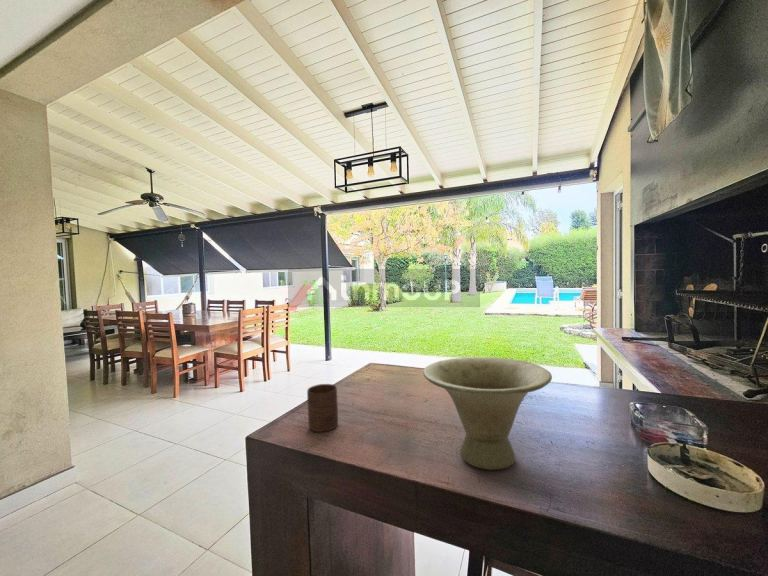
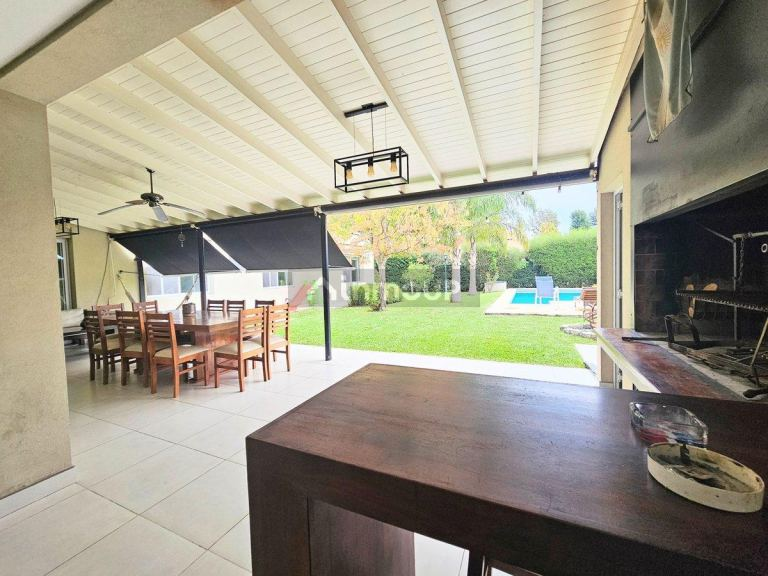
- bowl [422,356,553,470]
- cup [306,383,339,433]
